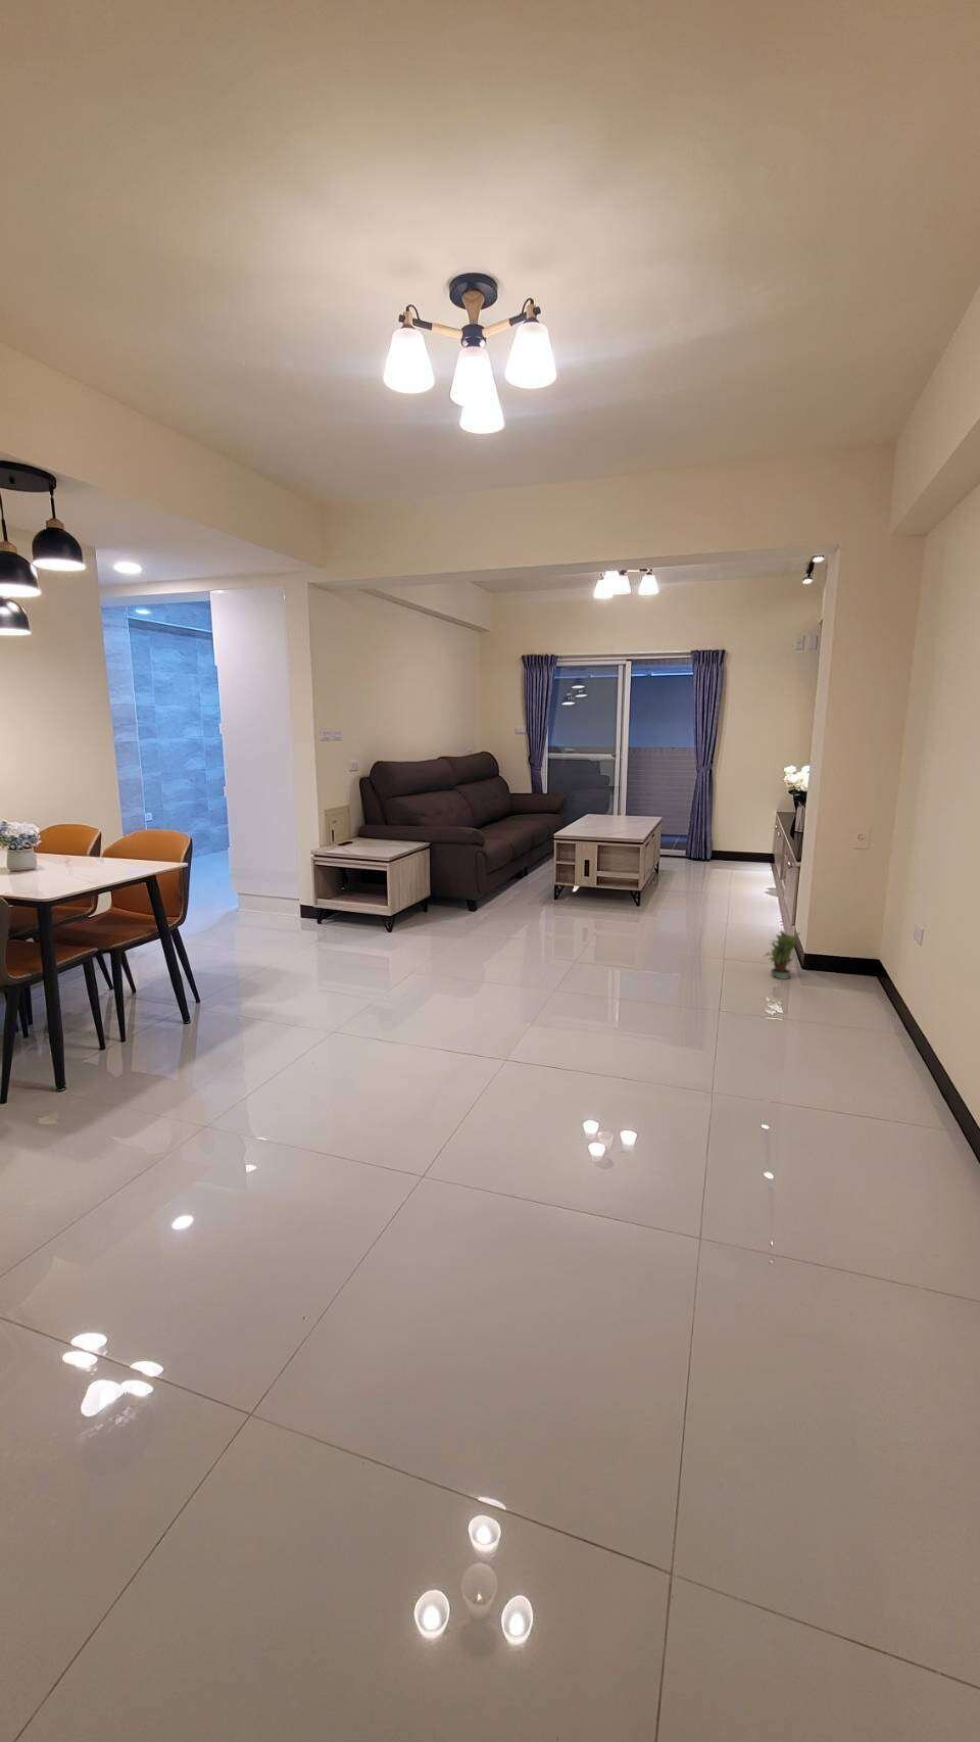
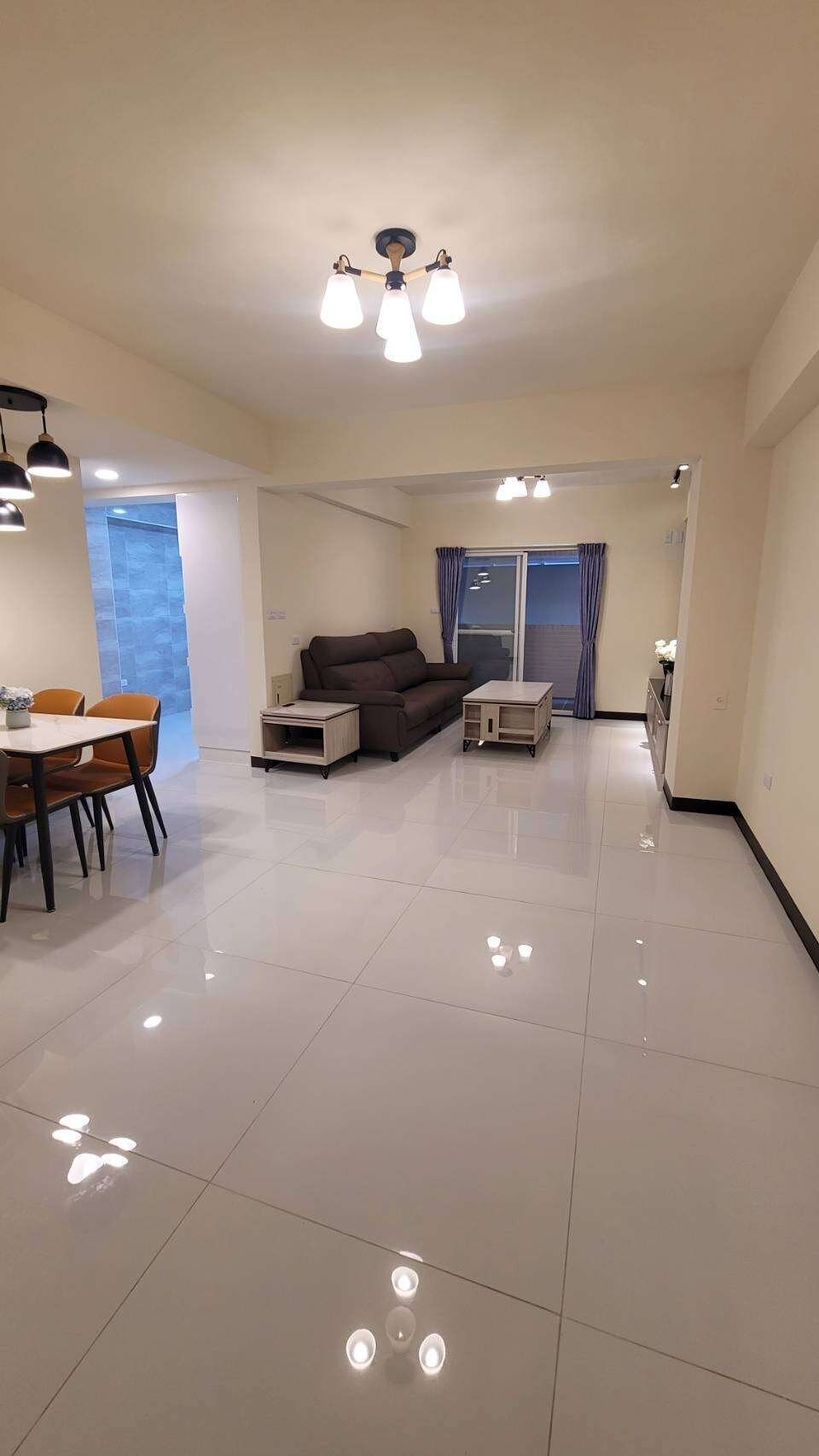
- potted plant [762,930,802,980]
